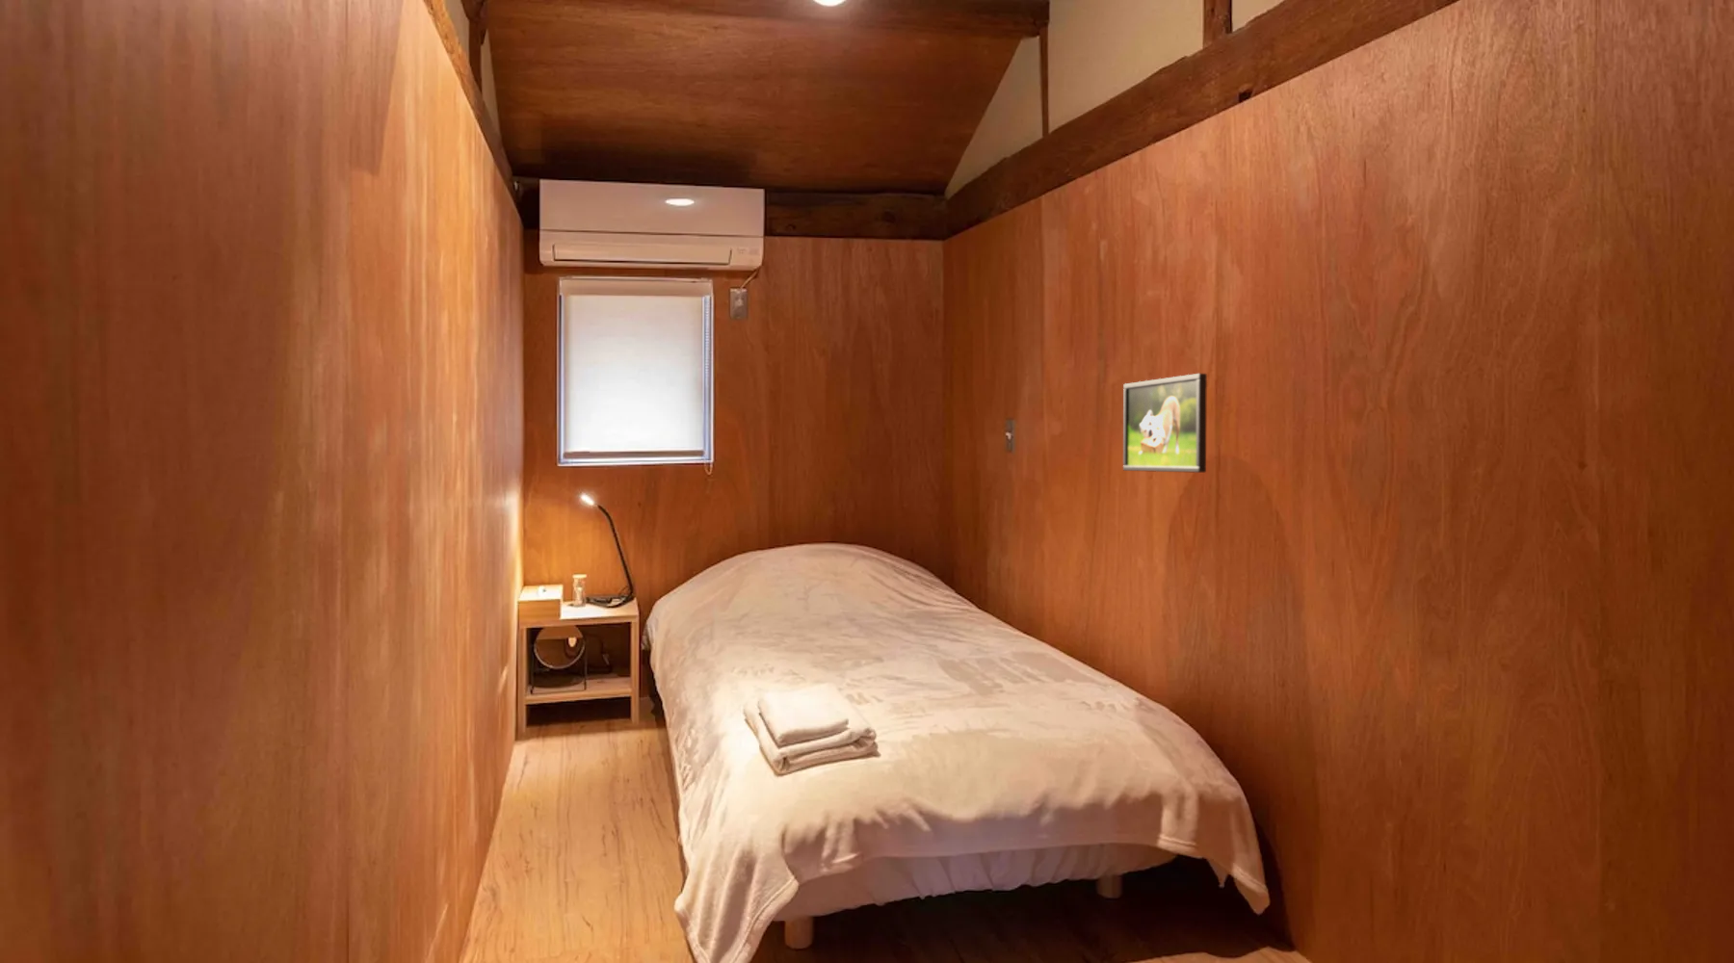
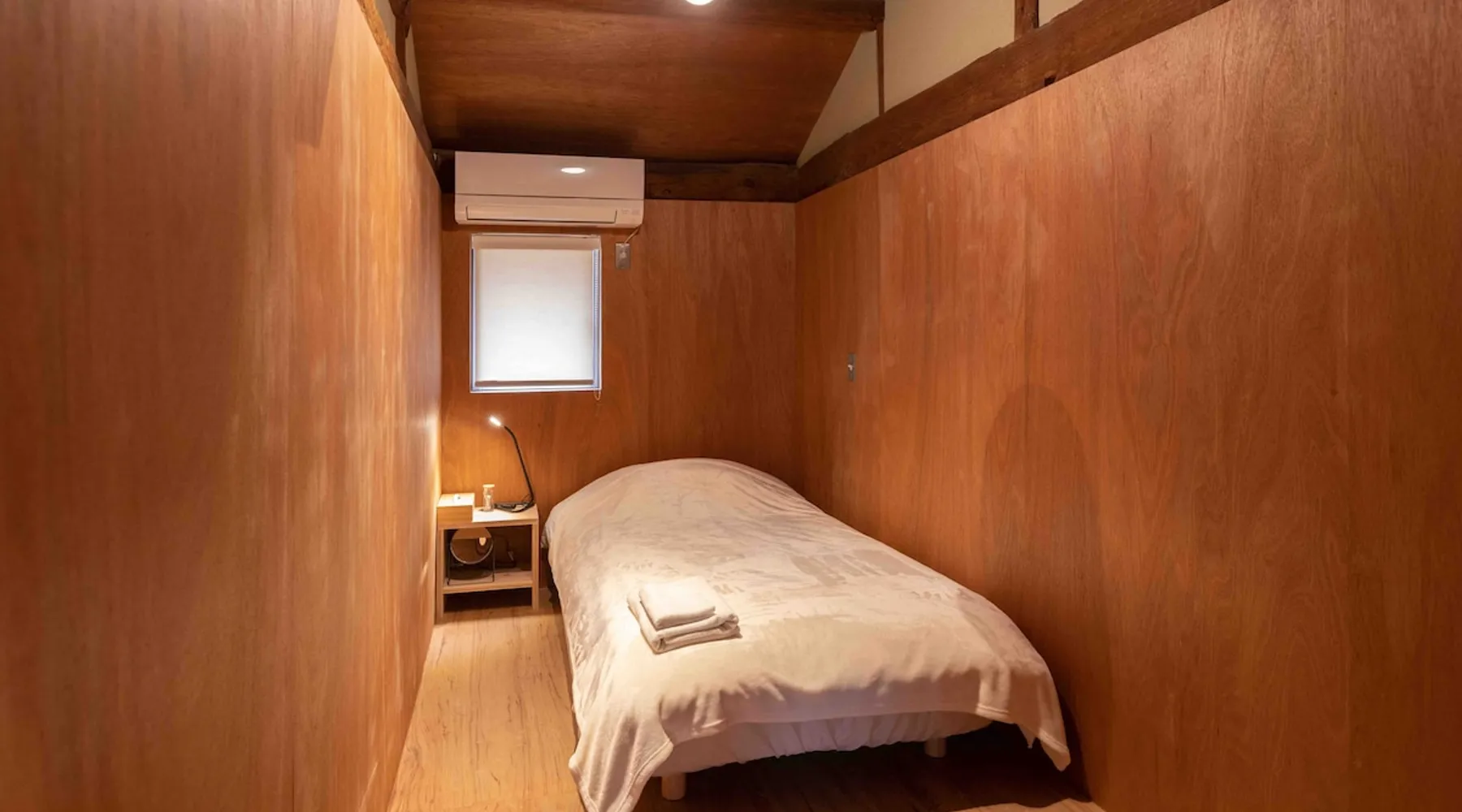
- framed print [1122,372,1209,474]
